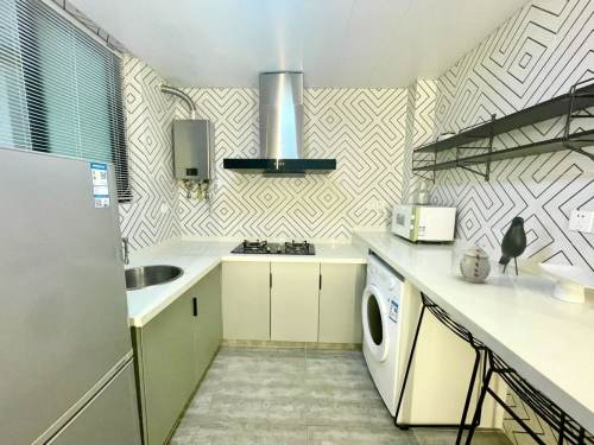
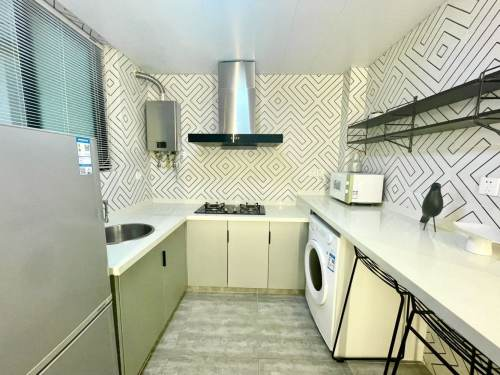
- teapot [459,242,492,284]
